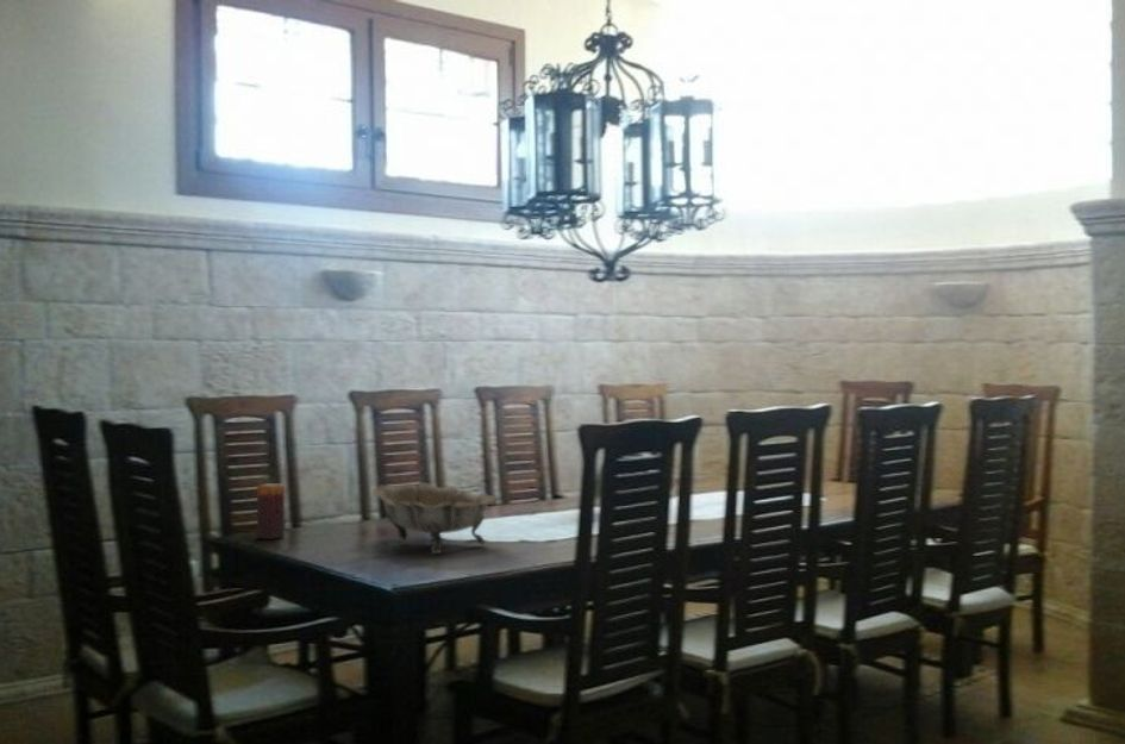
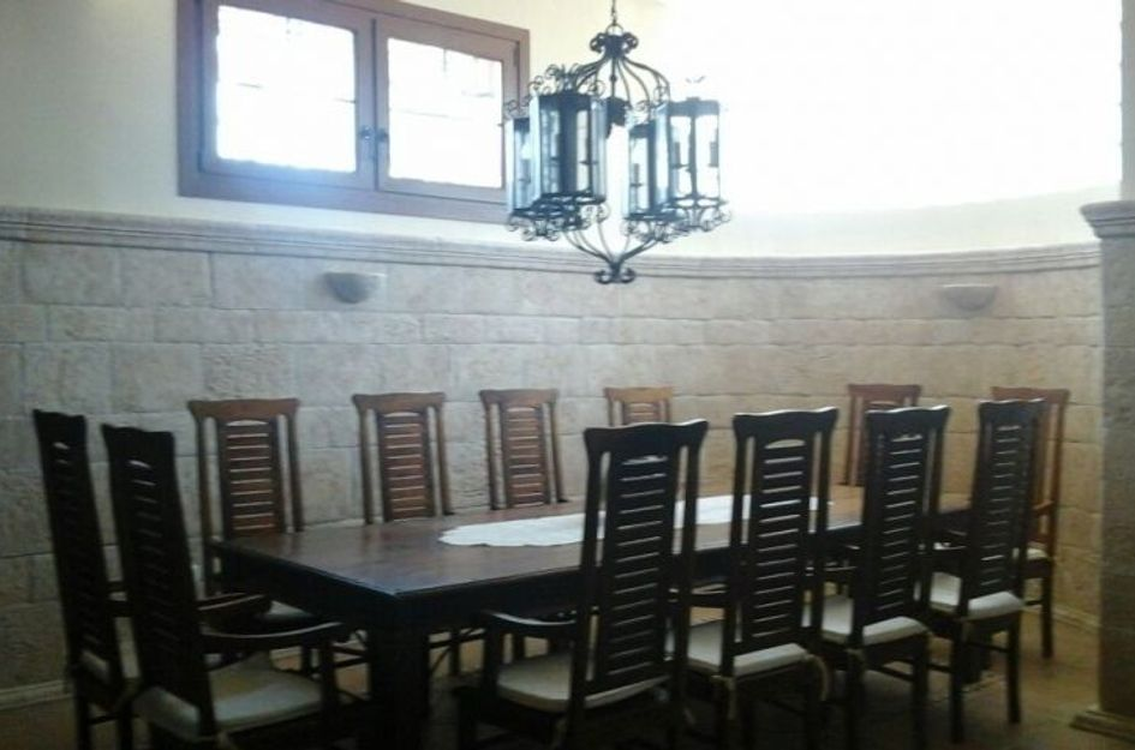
- decorative bowl [371,482,501,555]
- candle [256,482,286,540]
